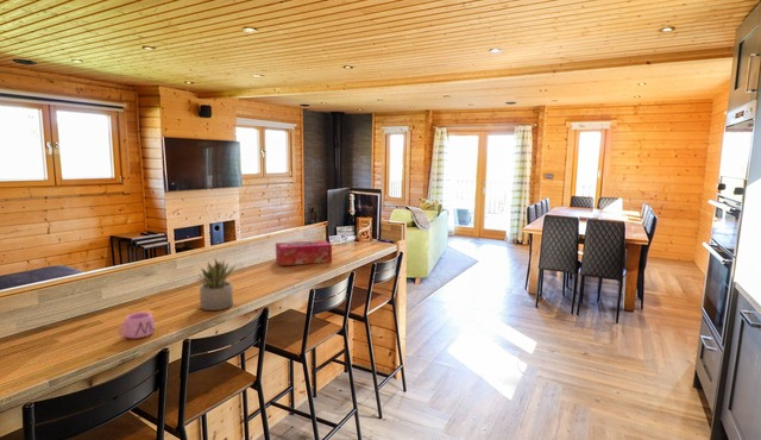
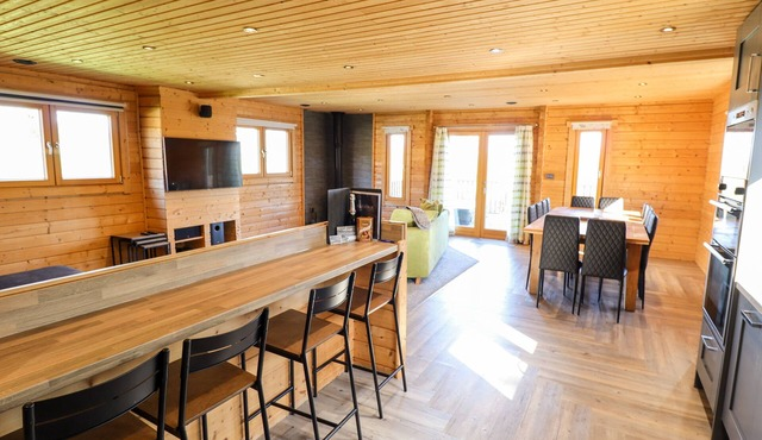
- tissue box [275,239,333,266]
- mug [117,312,156,340]
- succulent plant [196,258,237,312]
